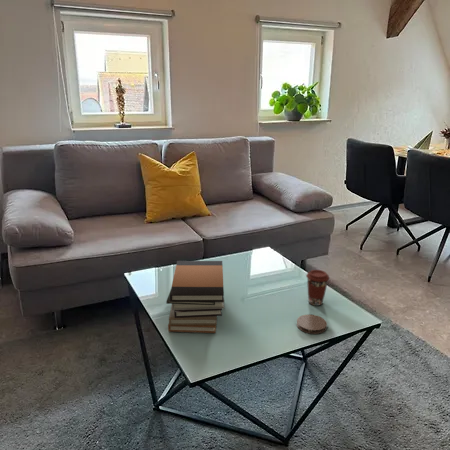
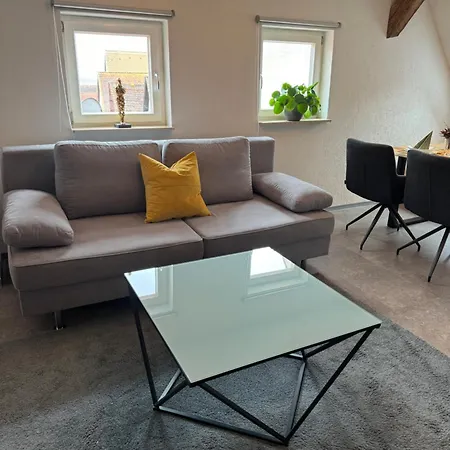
- coaster [296,313,328,335]
- coffee cup [305,269,330,307]
- book stack [165,260,225,334]
